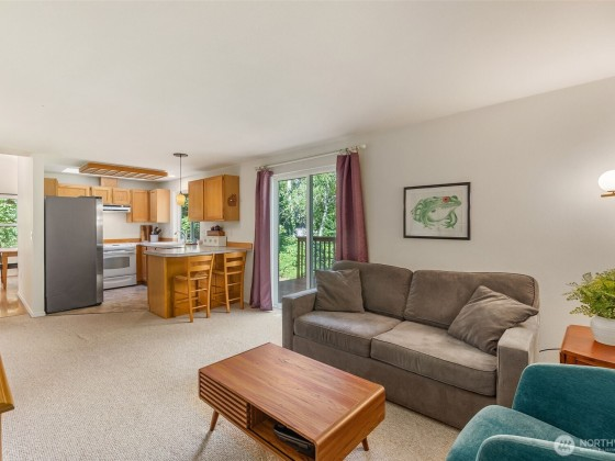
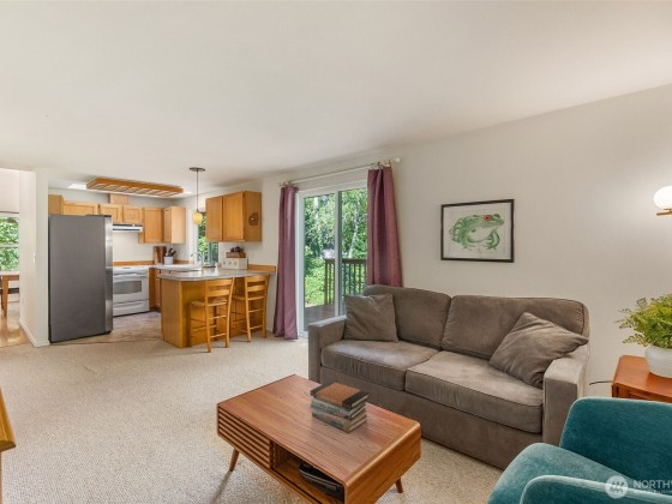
+ book stack [310,380,371,433]
